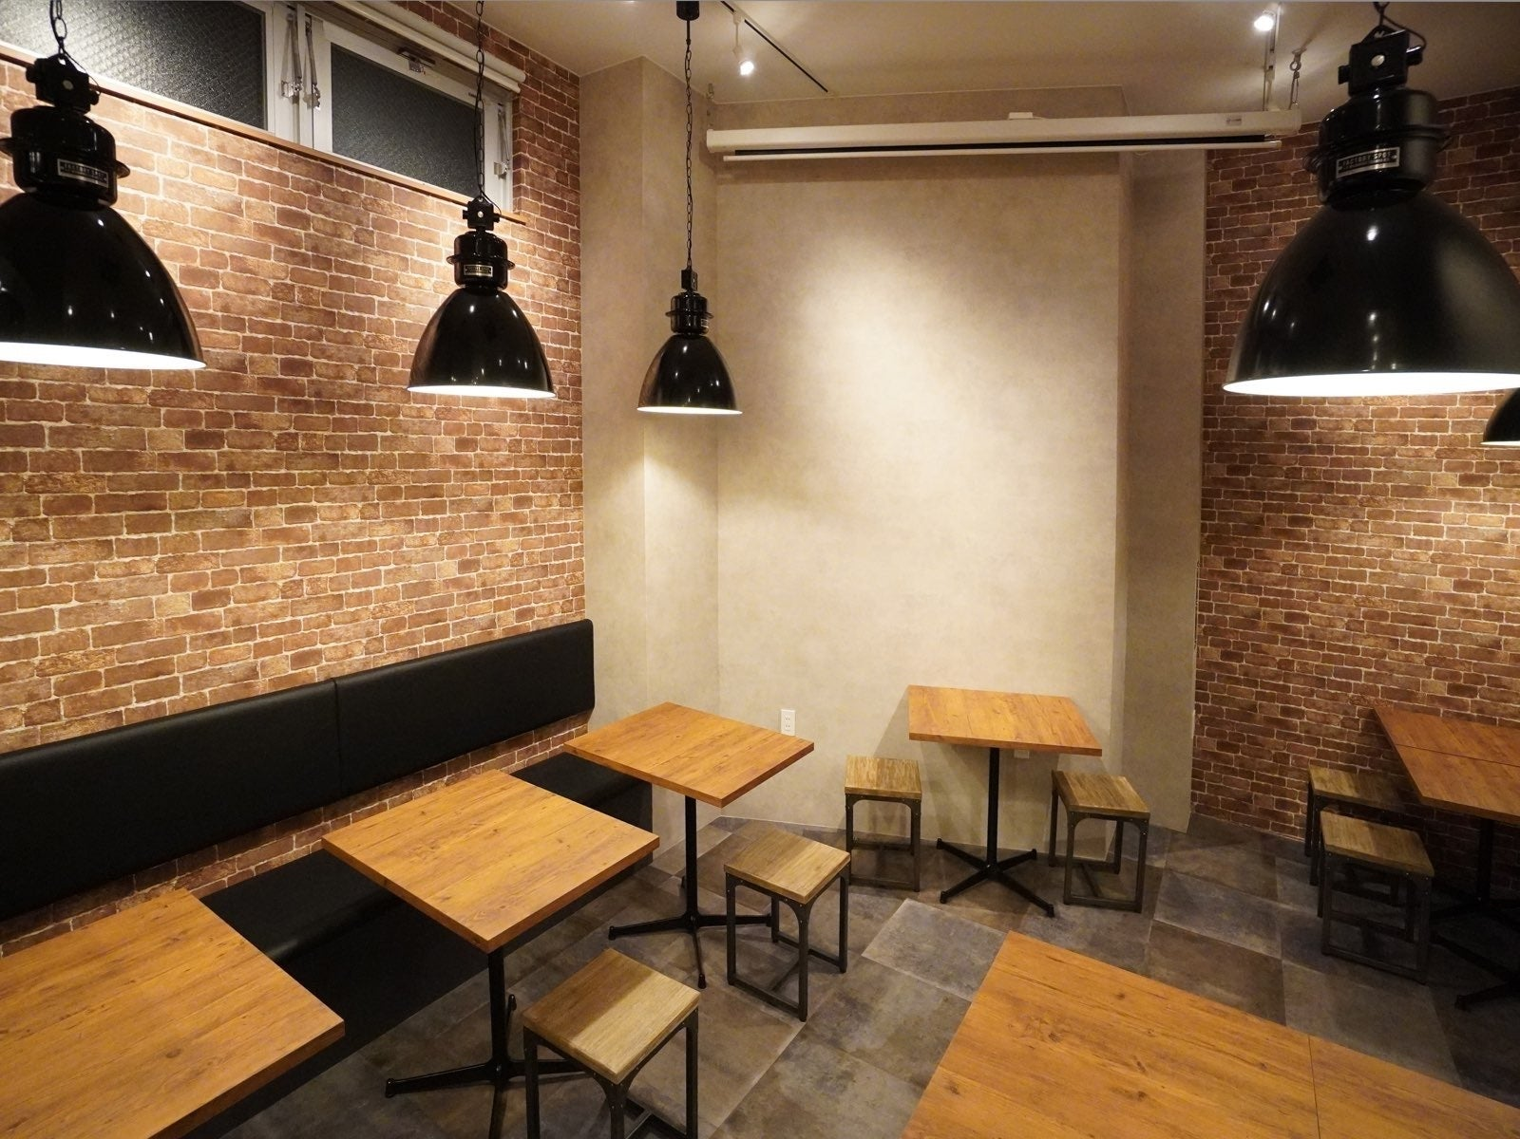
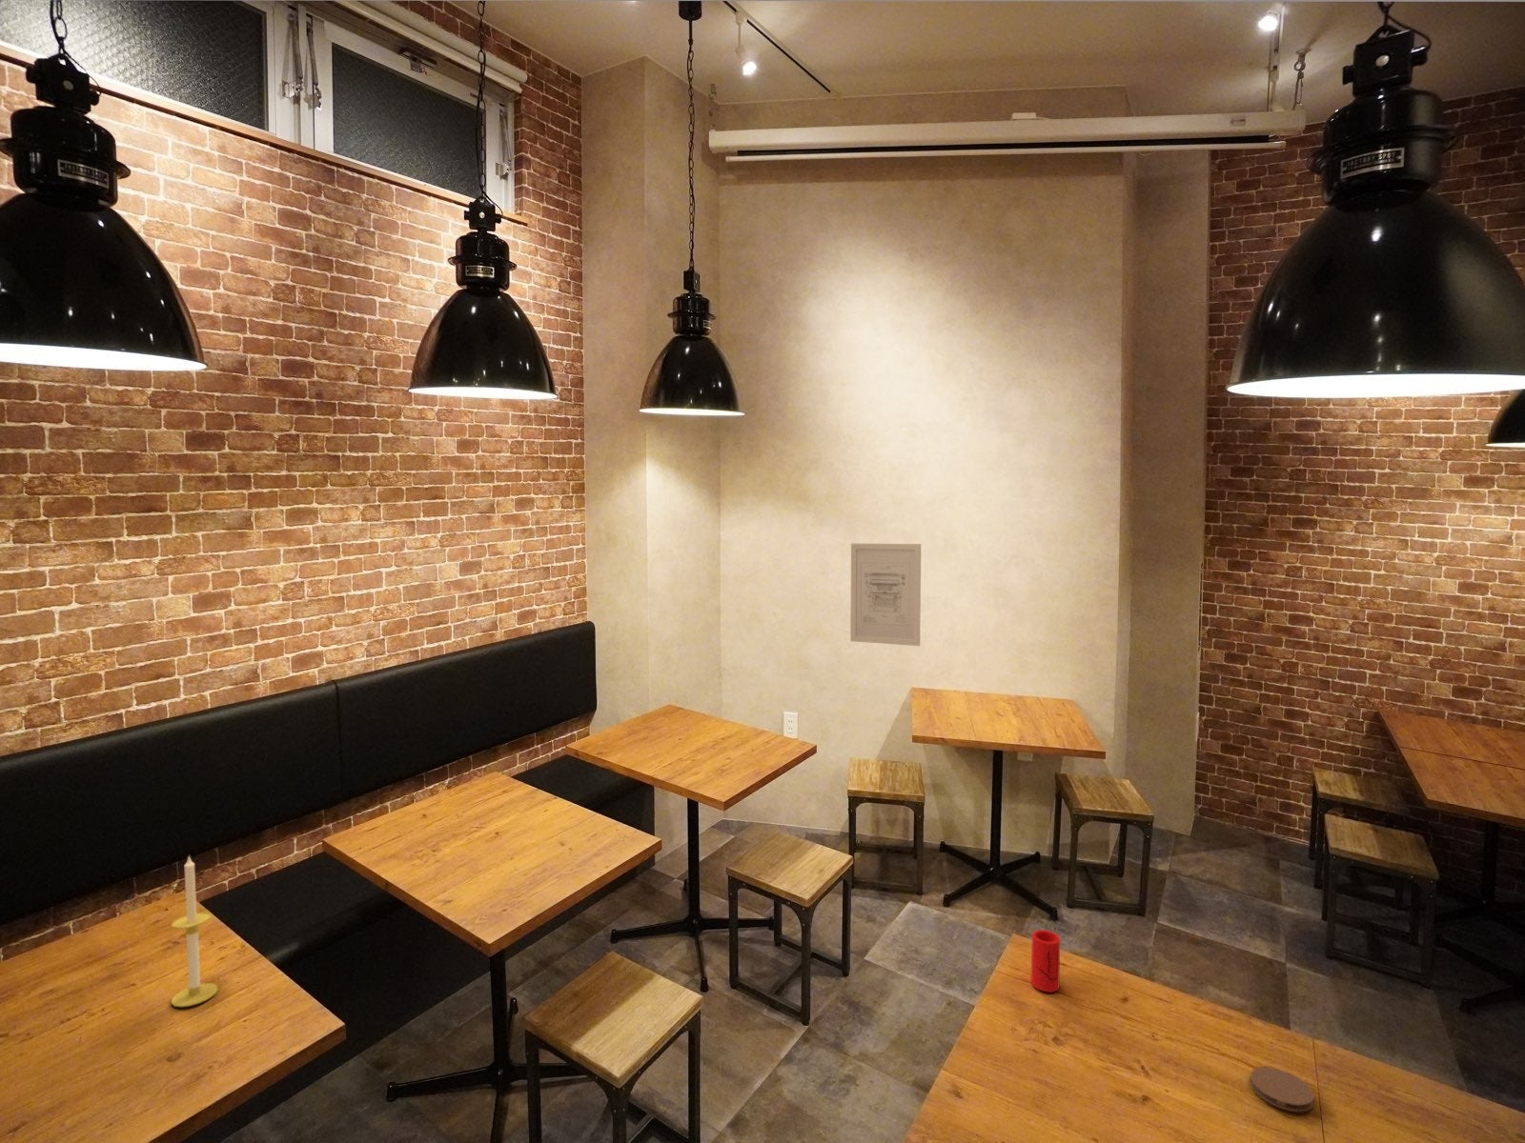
+ cup [1030,929,1060,993]
+ wall art [849,543,922,647]
+ coaster [1250,1066,1315,1113]
+ candle [171,855,219,1007]
